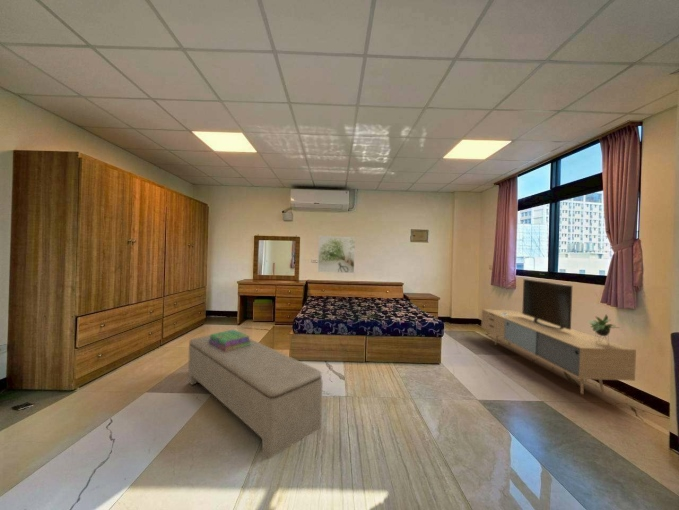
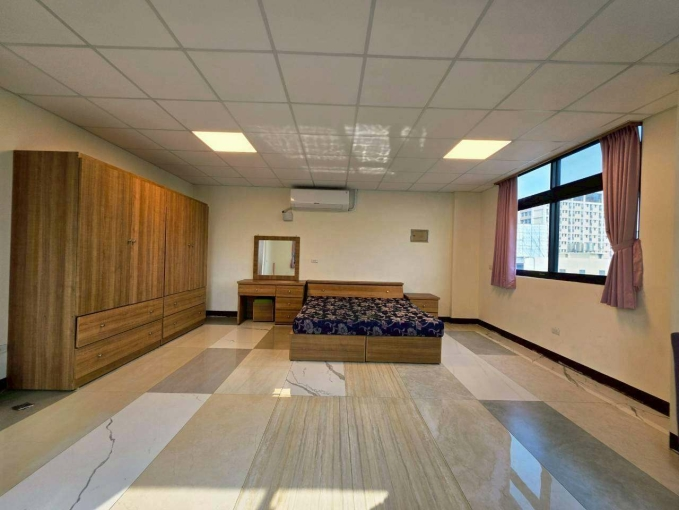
- bench [187,334,323,459]
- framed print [317,235,356,274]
- media console [480,278,637,396]
- stack of books [209,329,251,352]
